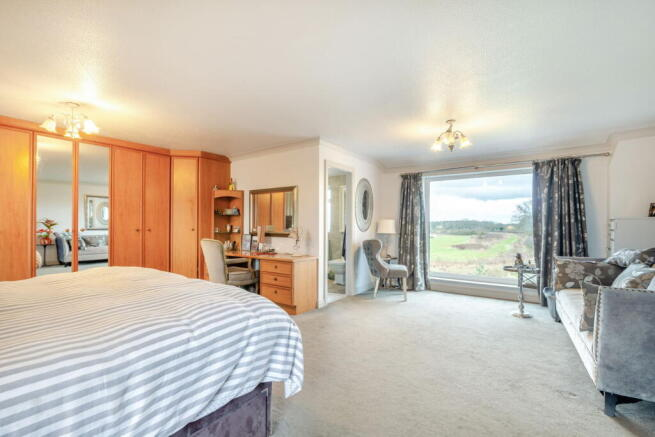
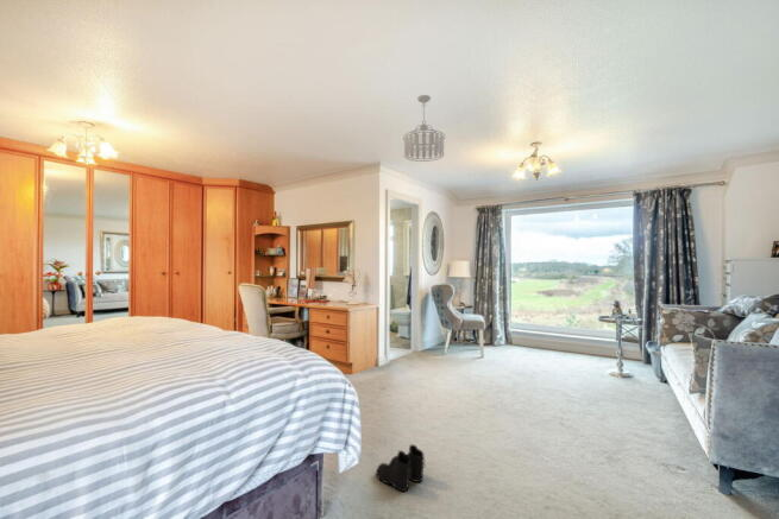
+ ceiling light fixture [402,94,446,163]
+ boots [375,443,426,493]
